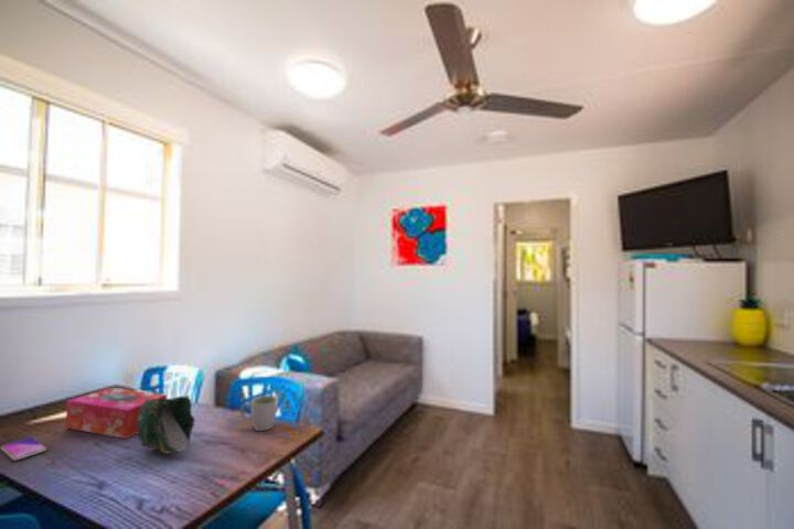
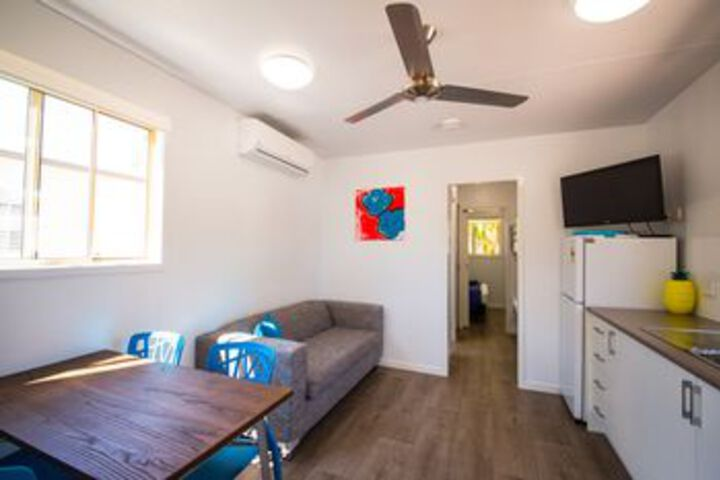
- decorative bowl [137,395,196,455]
- mug [239,395,279,432]
- tissue box [65,387,169,440]
- smartphone [0,436,47,462]
